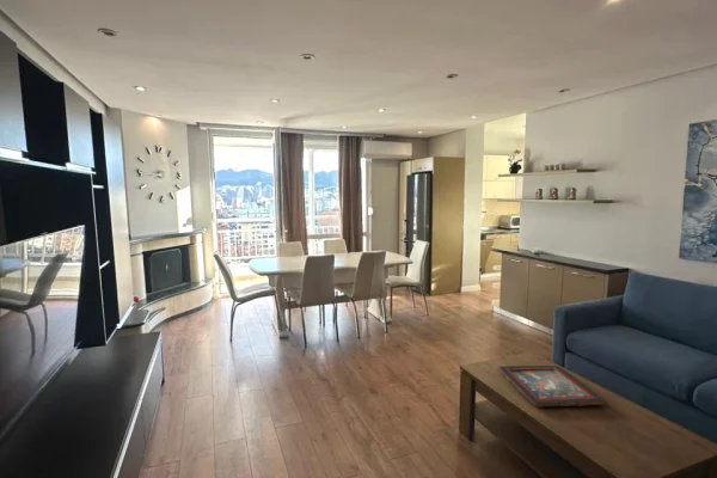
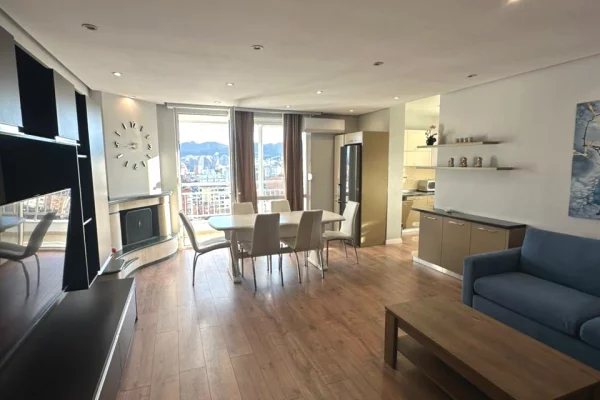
- decorative tray [497,364,606,407]
